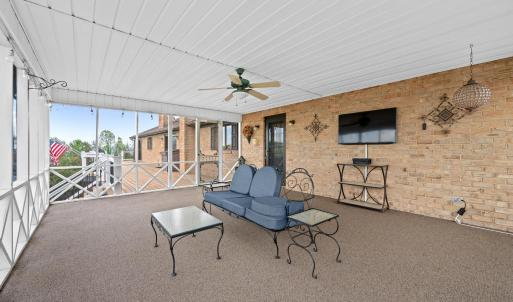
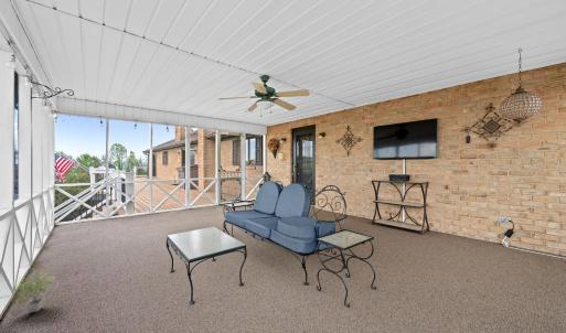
+ potted plant [9,268,55,314]
